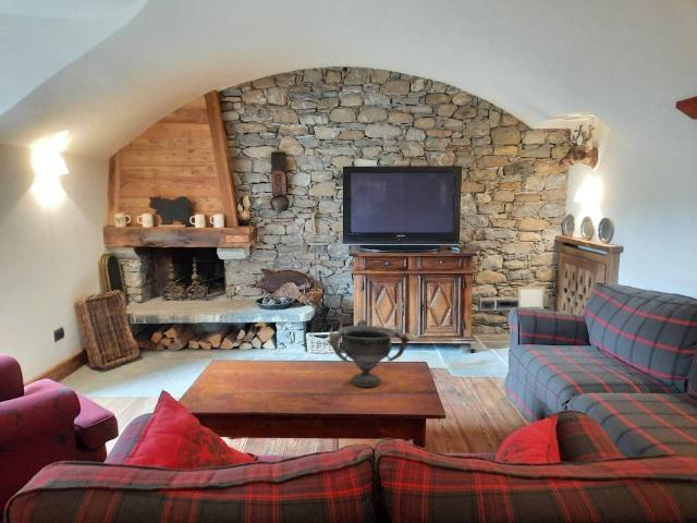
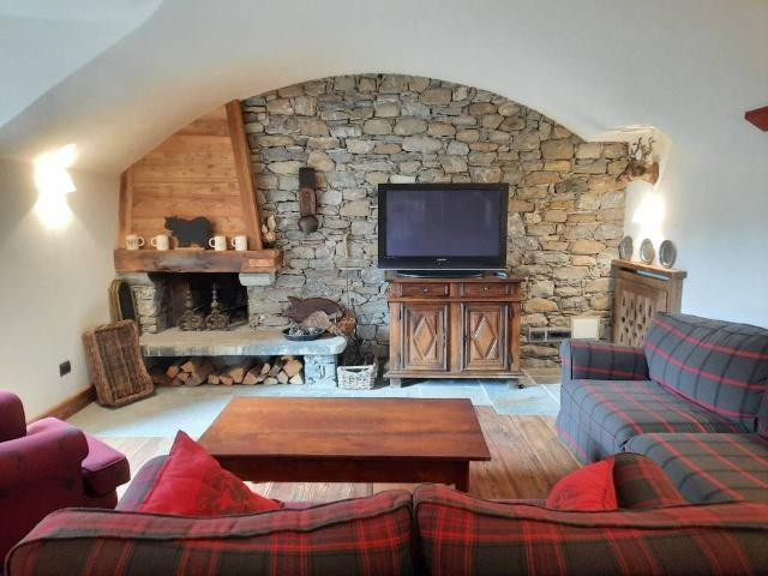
- decorative bowl [327,319,414,388]
